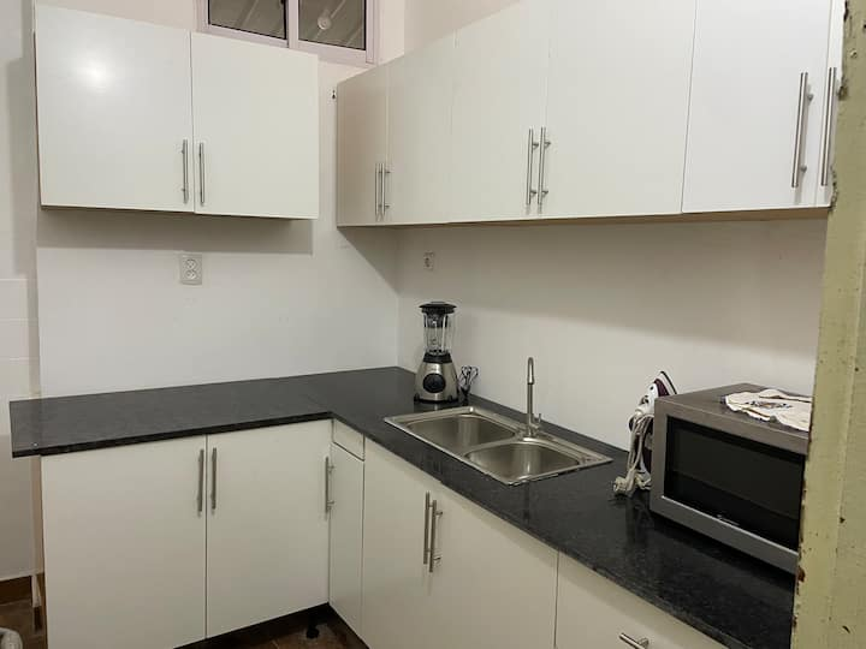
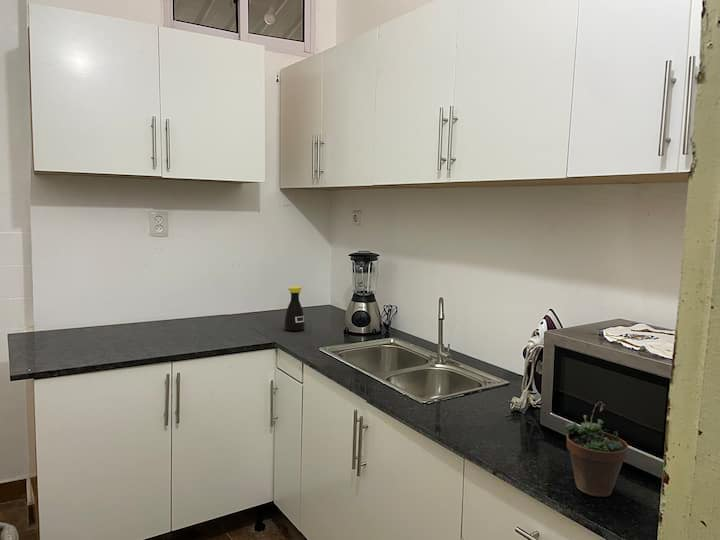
+ bottle [283,286,306,332]
+ succulent plant [565,401,629,498]
